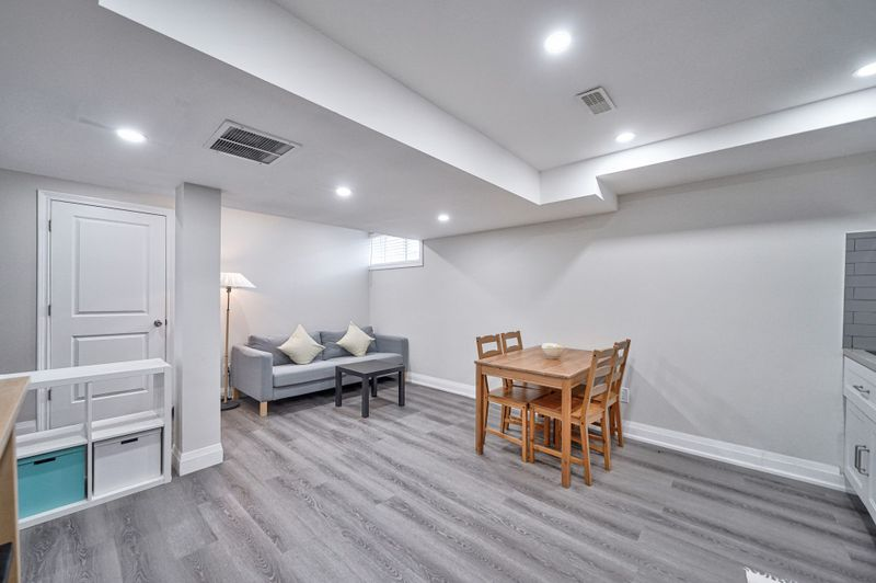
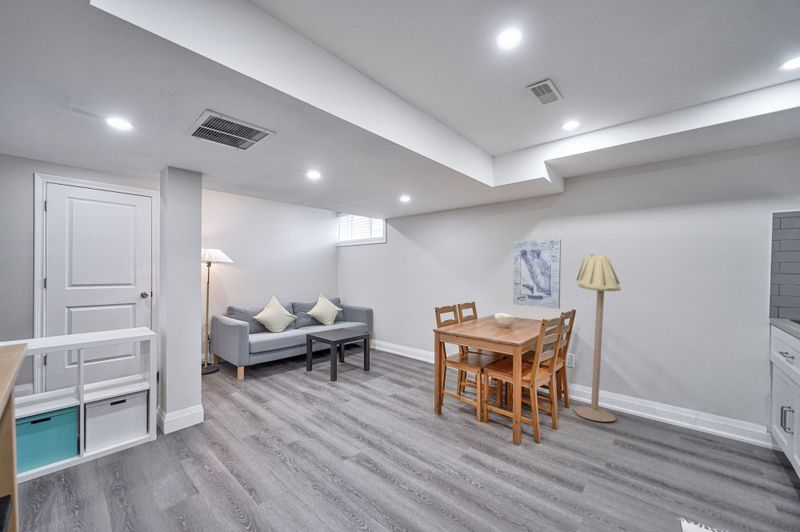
+ floor lamp [573,252,622,423]
+ wall art [512,238,562,310]
